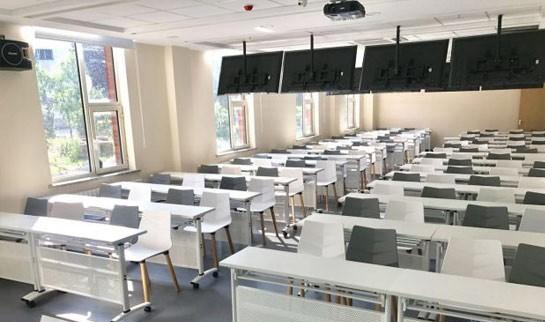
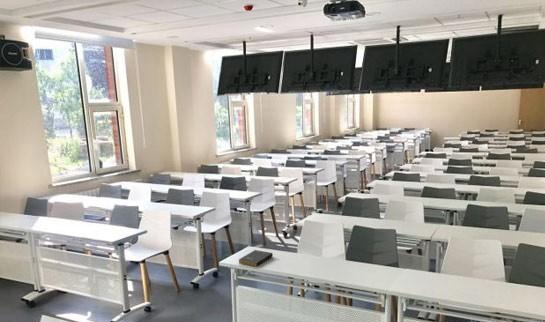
+ book [238,249,274,267]
